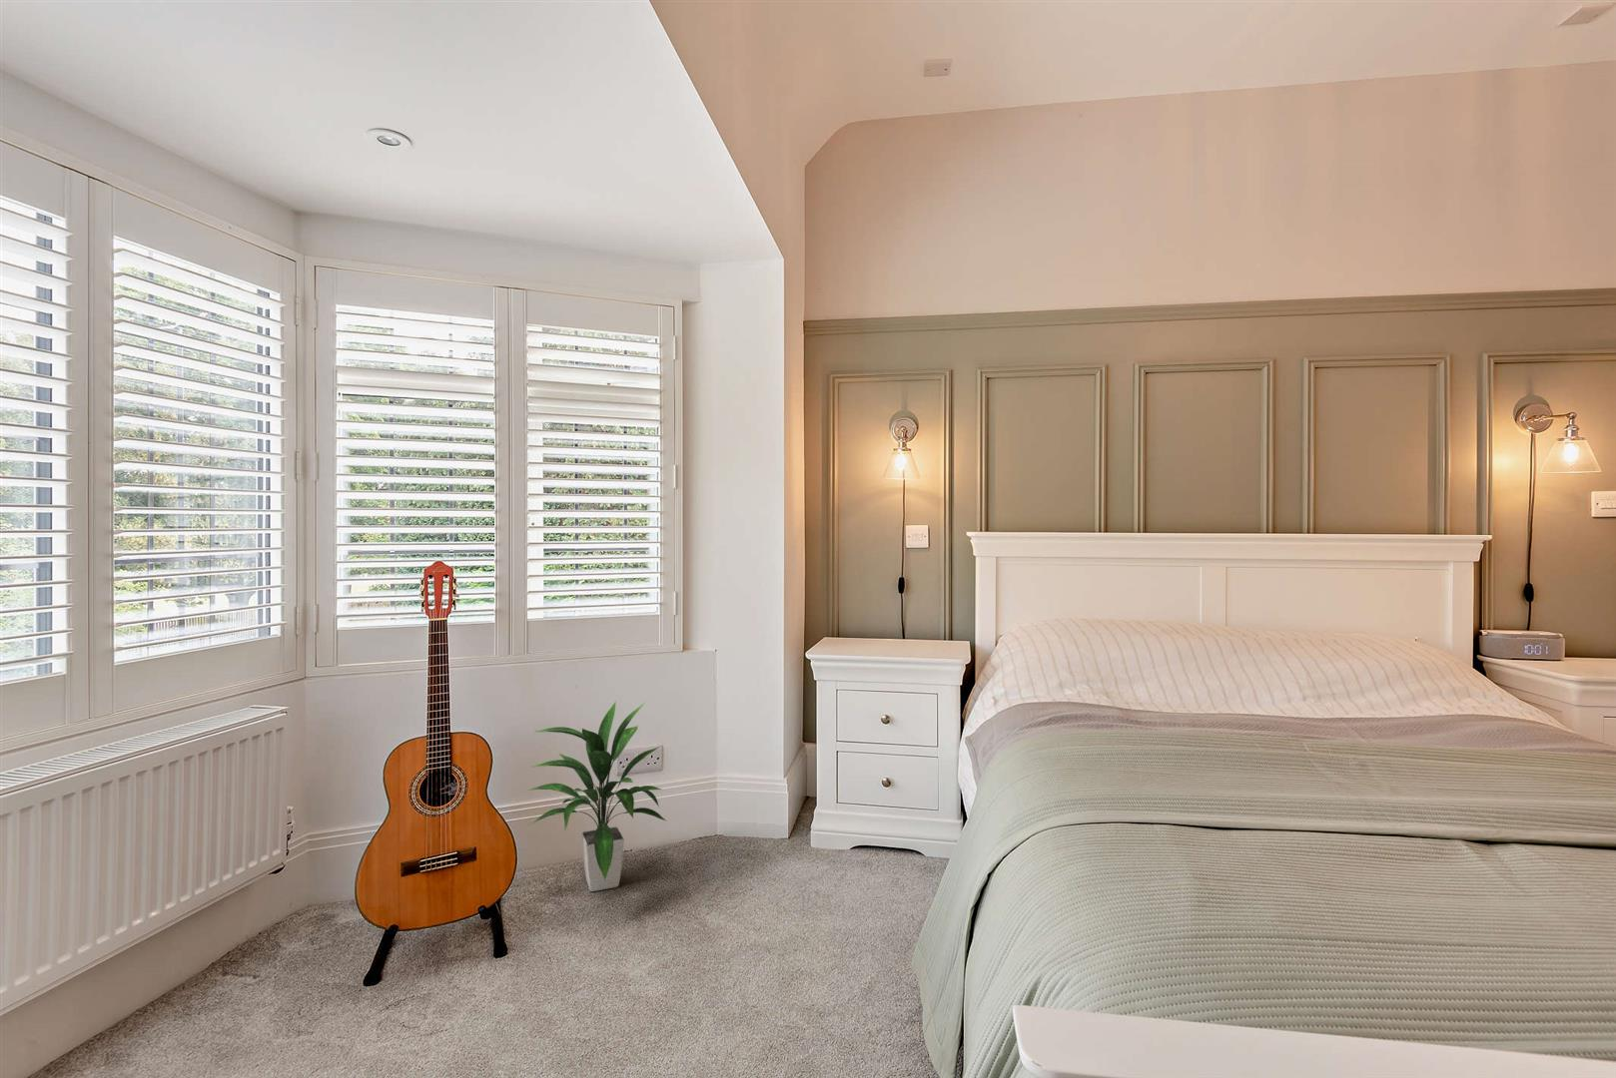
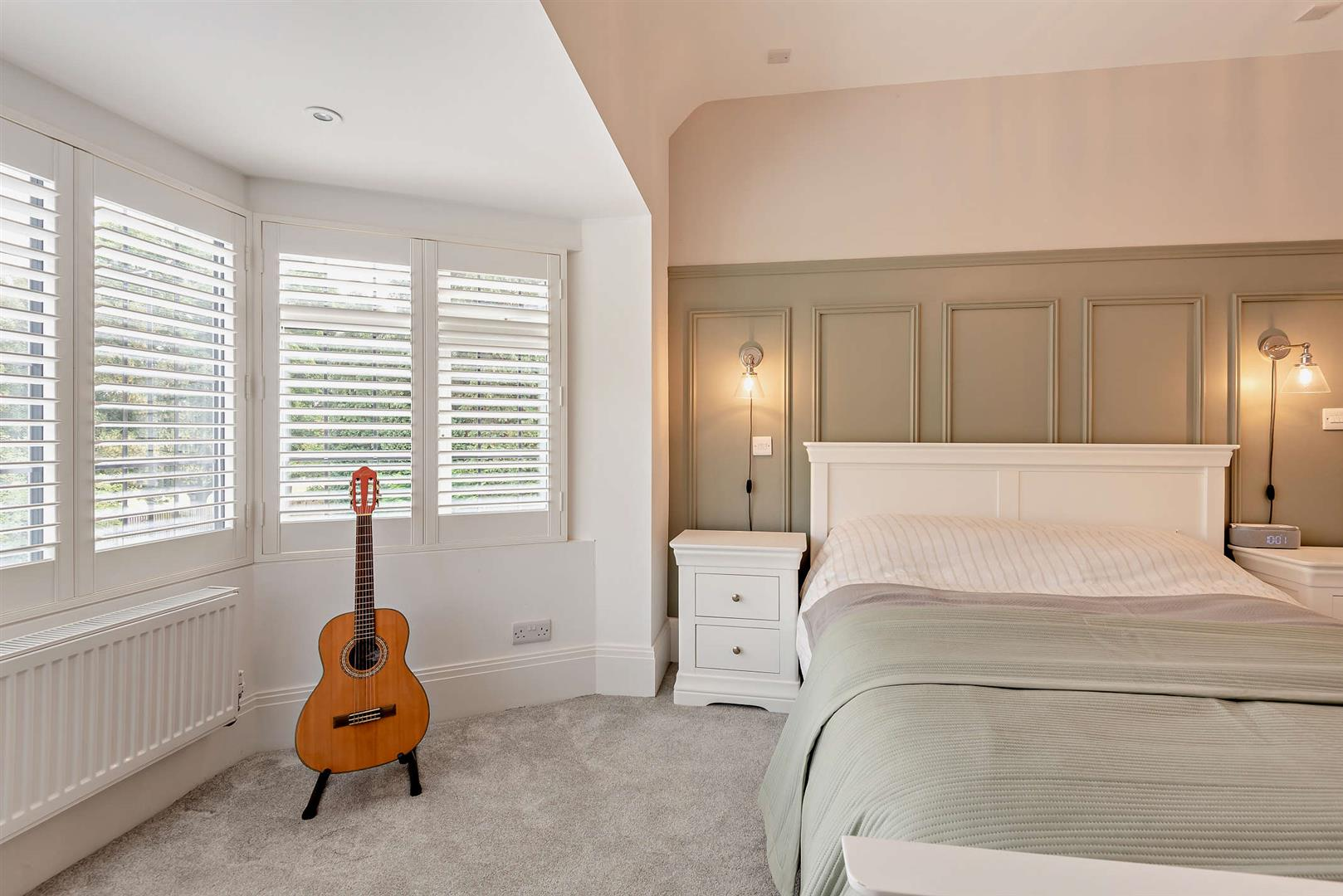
- indoor plant [526,700,667,893]
